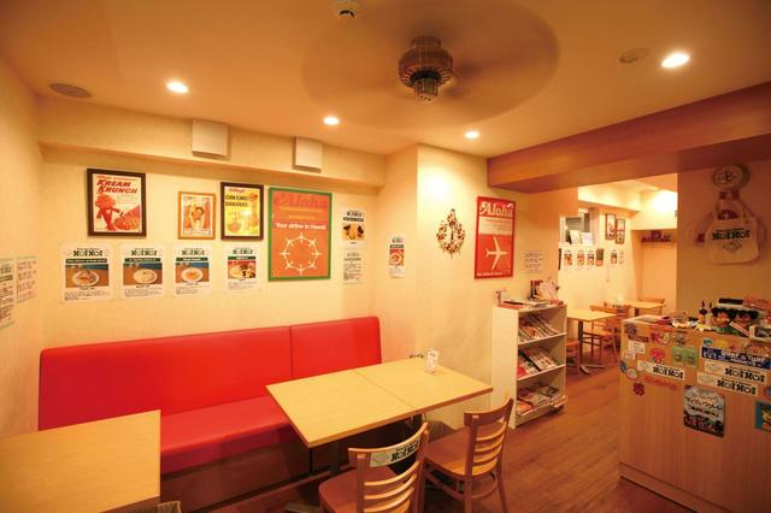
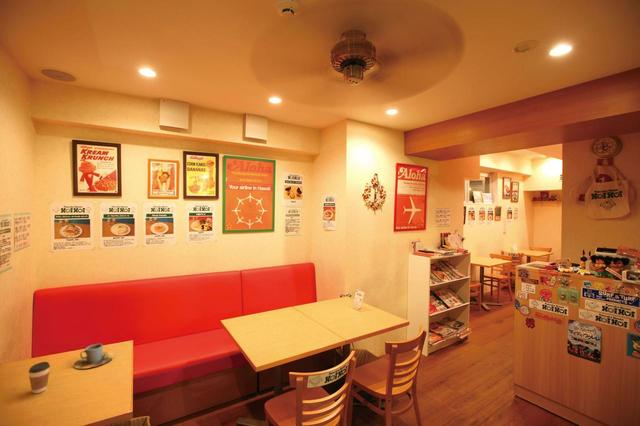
+ coffee cup [27,361,51,394]
+ cup [73,343,115,370]
